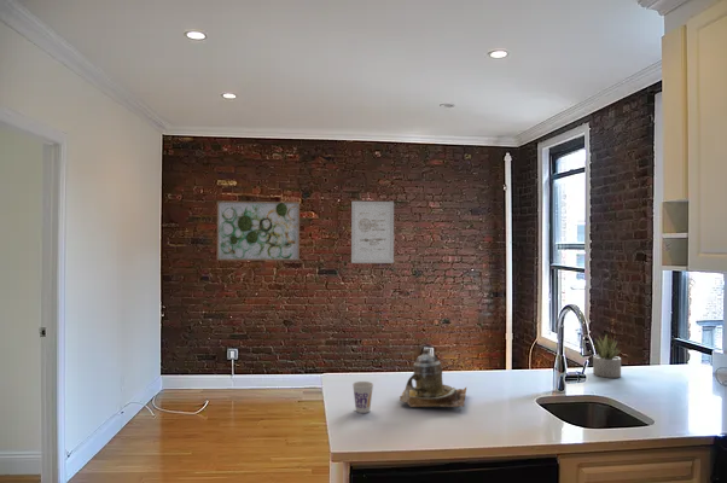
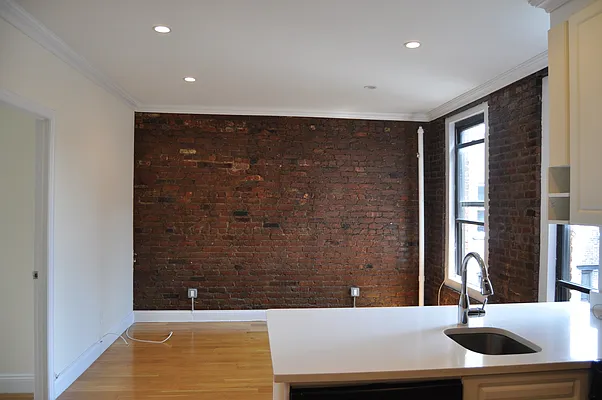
- cup [351,380,374,414]
- teapot [399,347,469,409]
- succulent plant [592,333,622,379]
- wall art [216,200,301,262]
- wall art [350,200,395,264]
